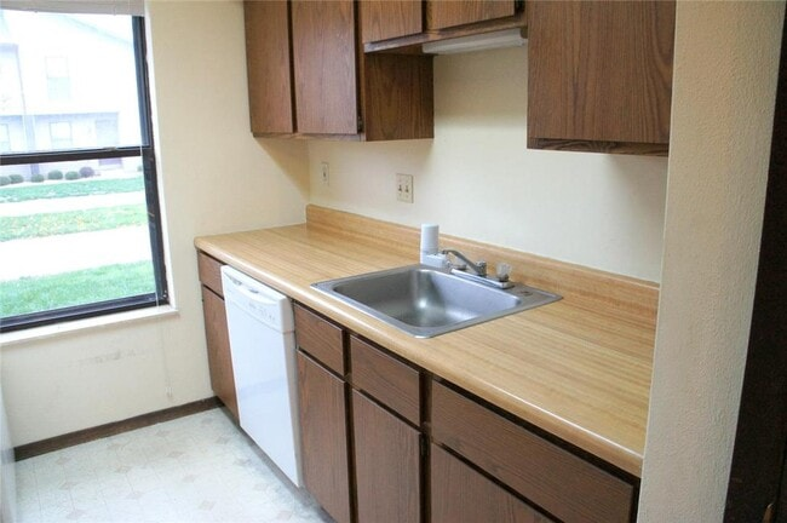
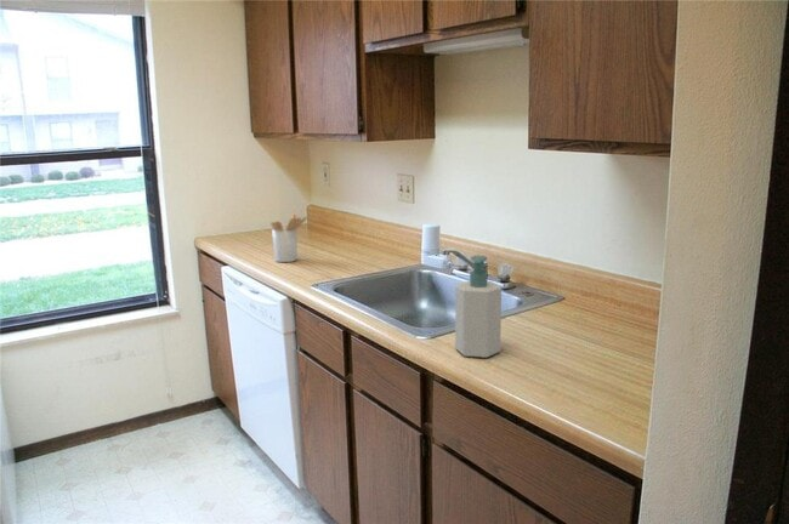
+ utensil holder [269,211,308,263]
+ soap bottle [454,255,503,359]
